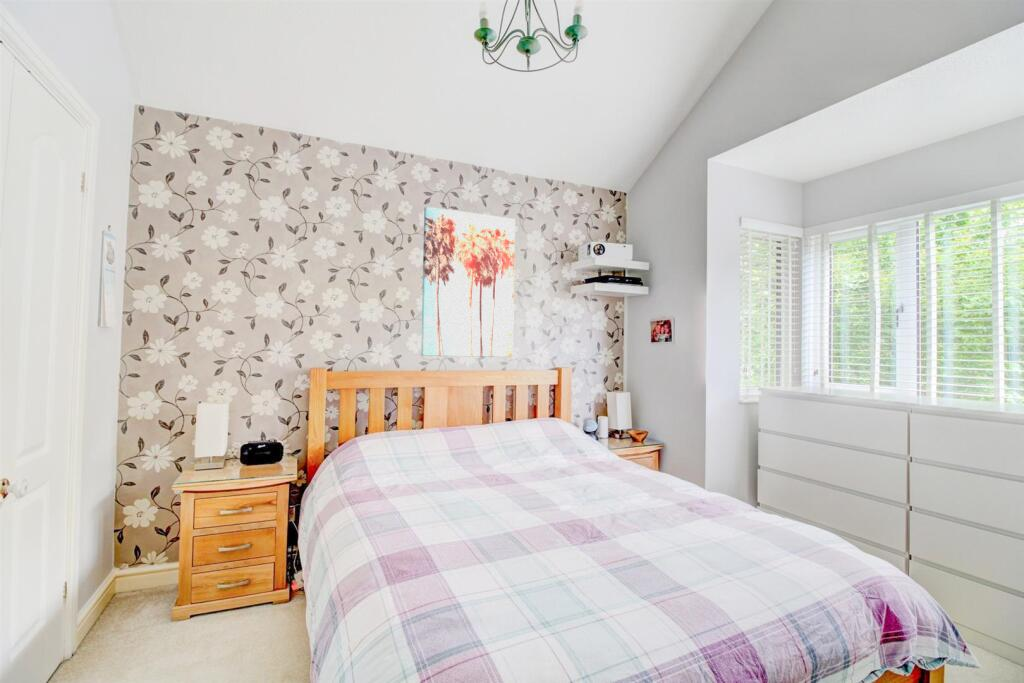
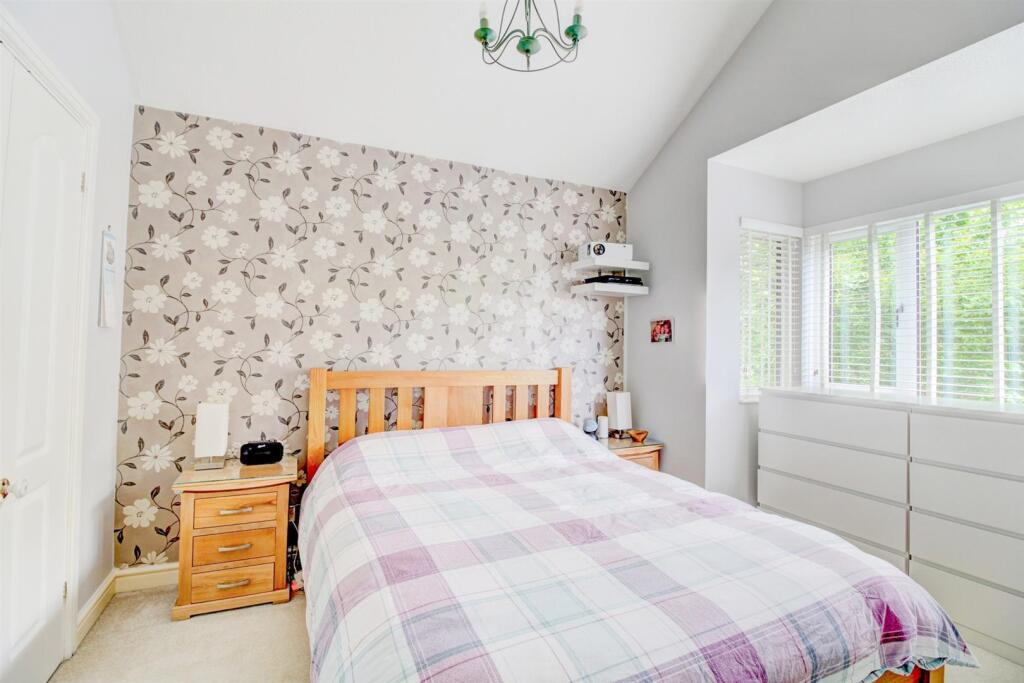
- wall art [420,205,516,358]
